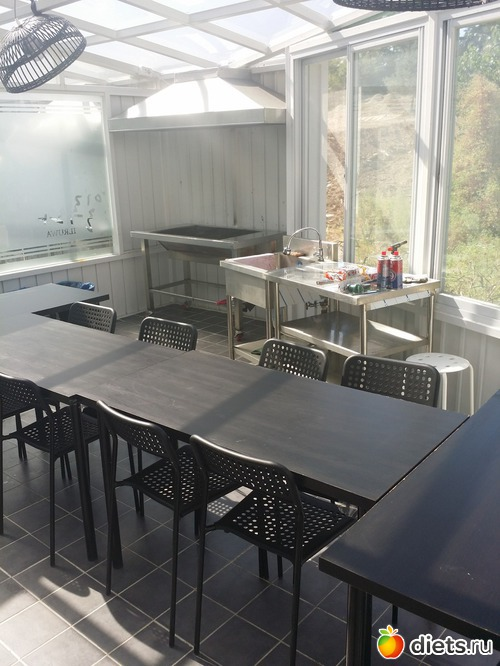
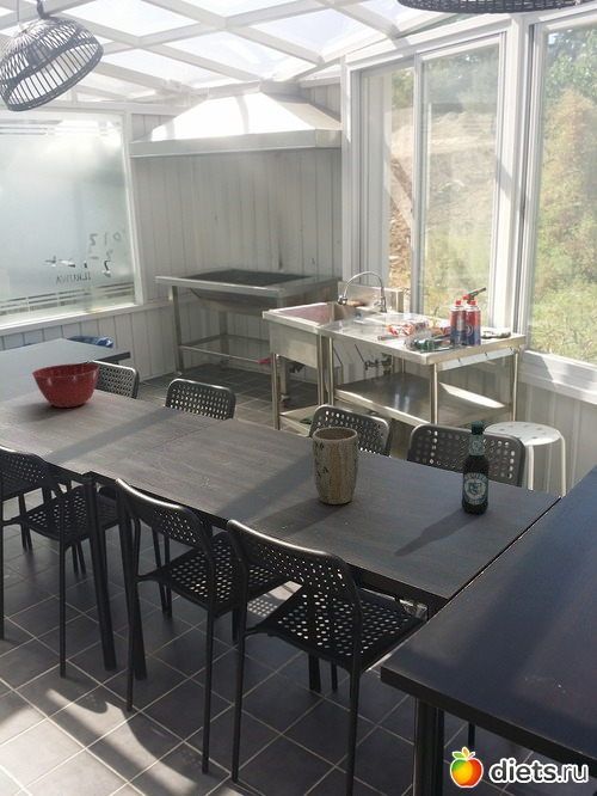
+ mixing bowl [31,362,100,409]
+ bottle [461,421,491,514]
+ plant pot [310,425,359,506]
